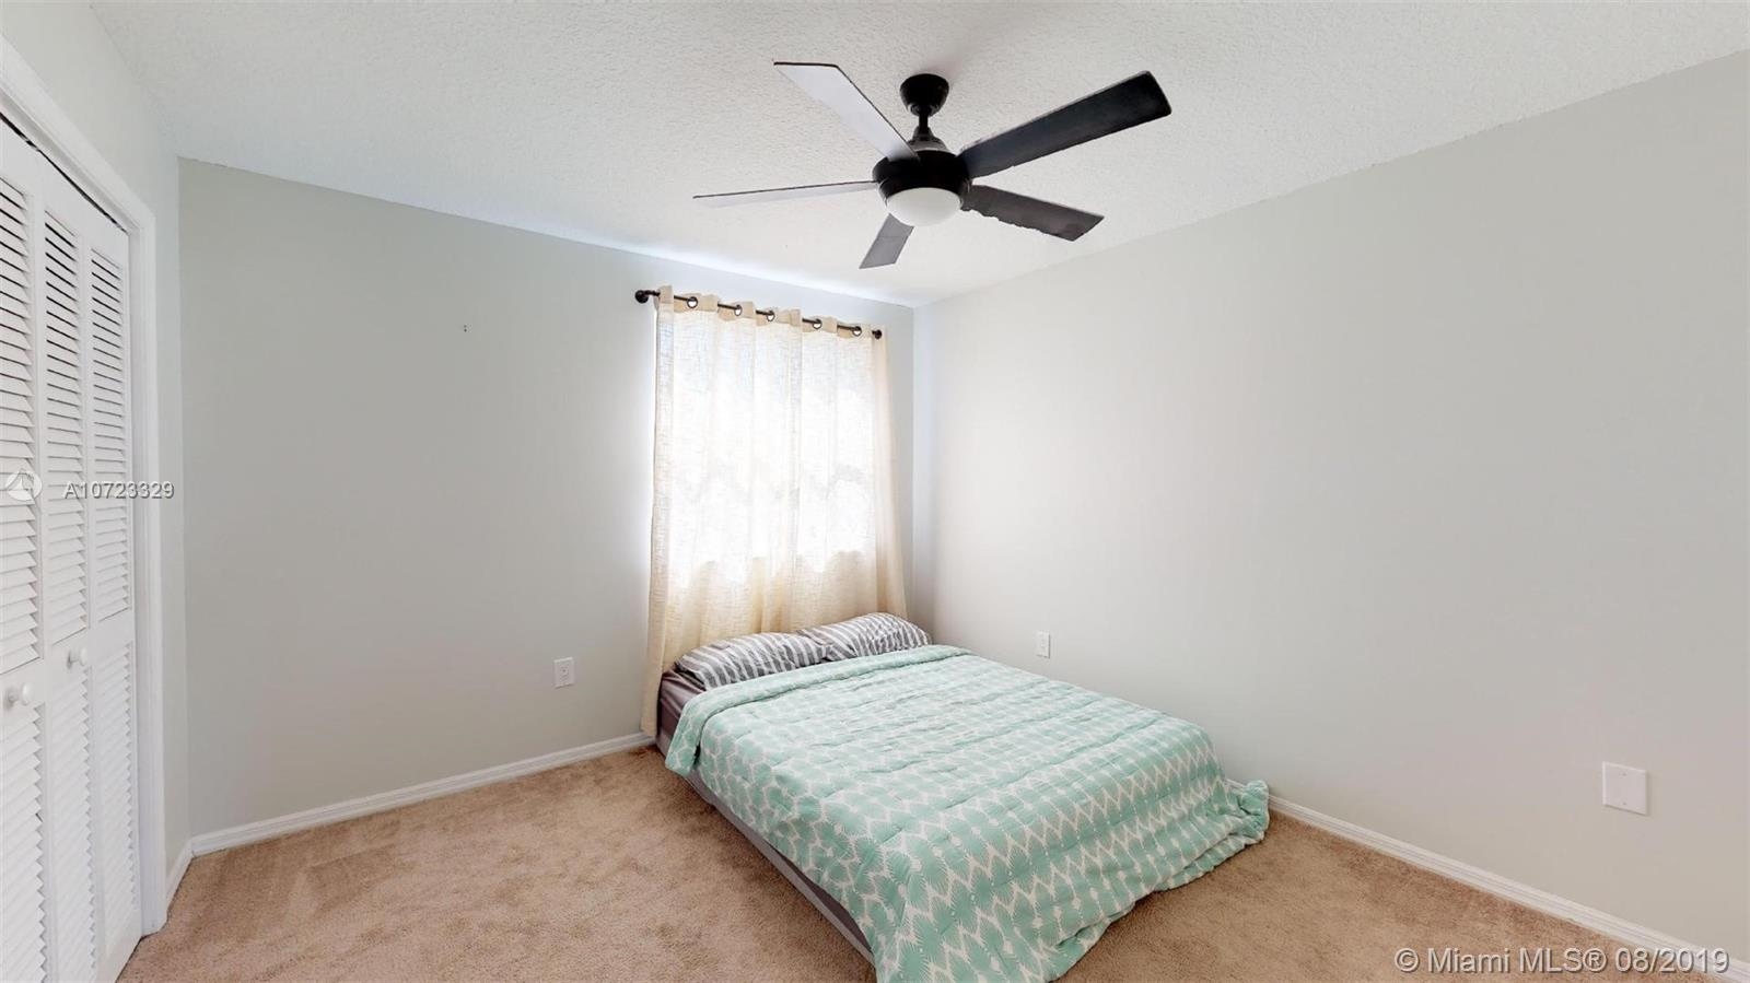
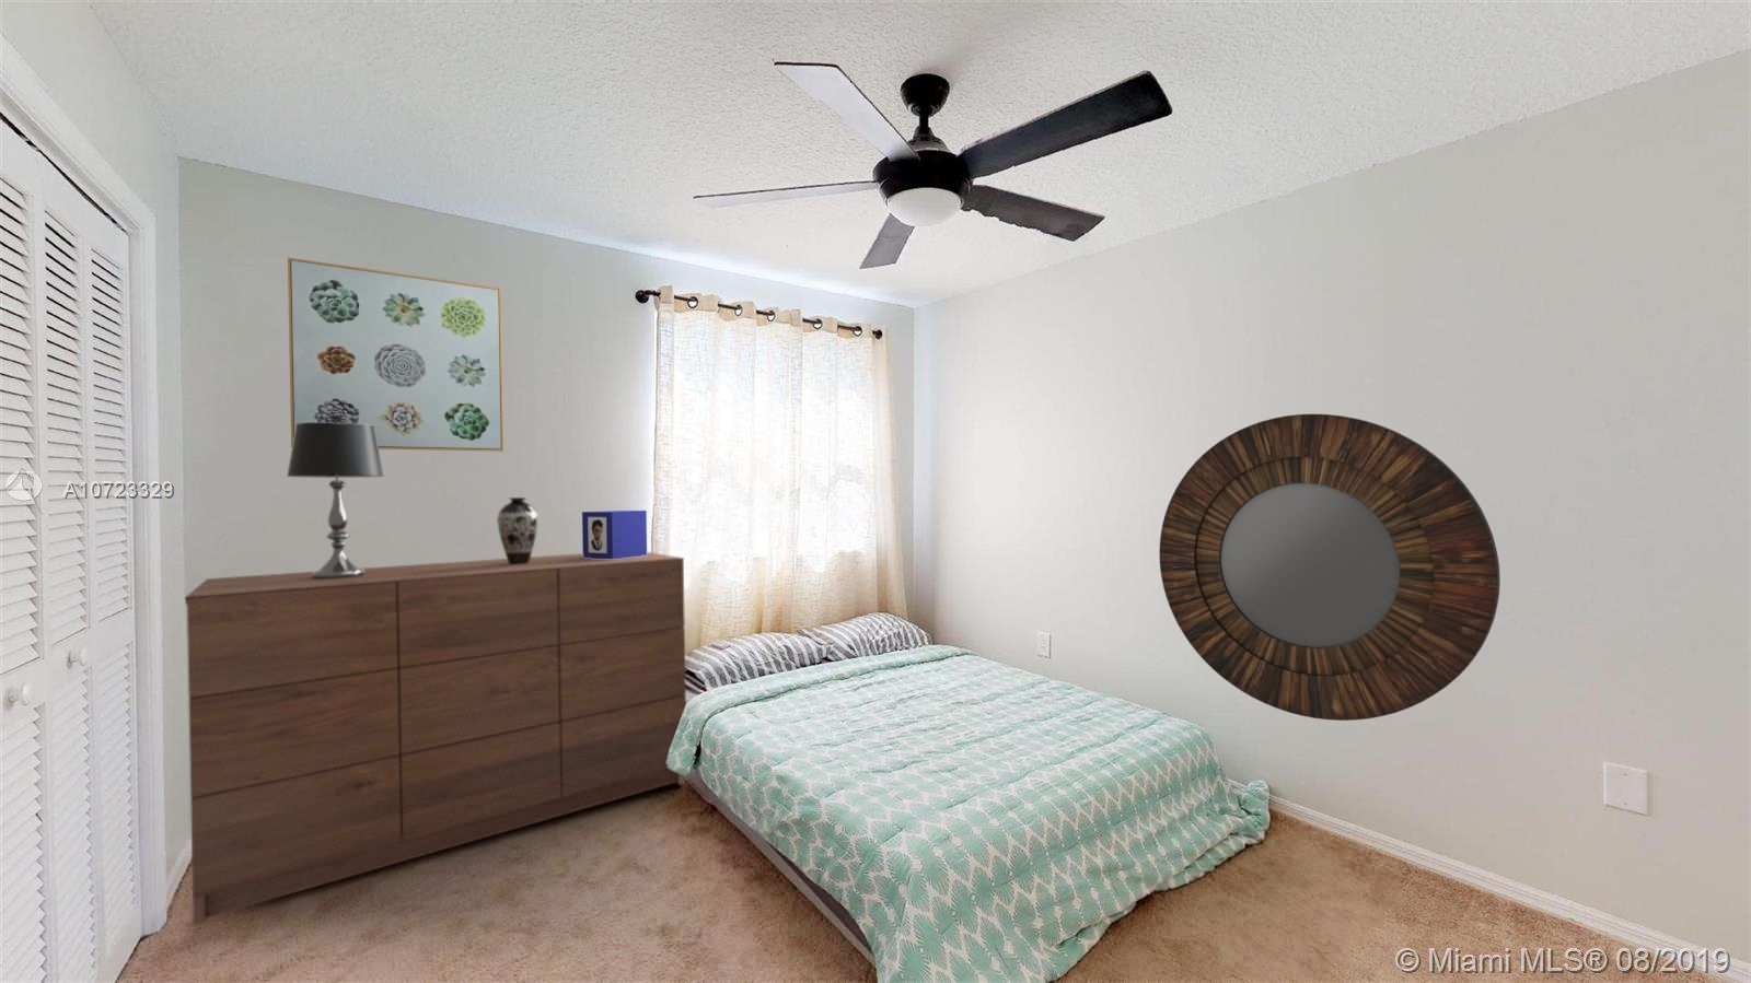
+ table lamp [286,422,385,579]
+ dresser [184,552,687,927]
+ photo frame [581,510,648,560]
+ wall art [286,257,505,453]
+ home mirror [1158,413,1502,722]
+ decorative vase [495,496,540,565]
